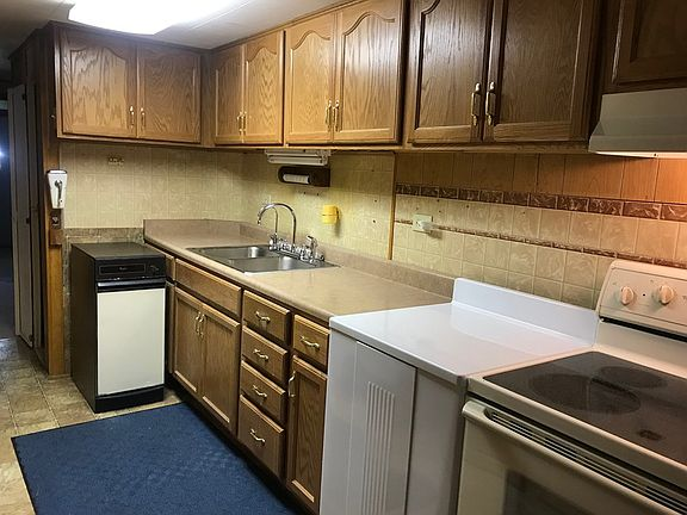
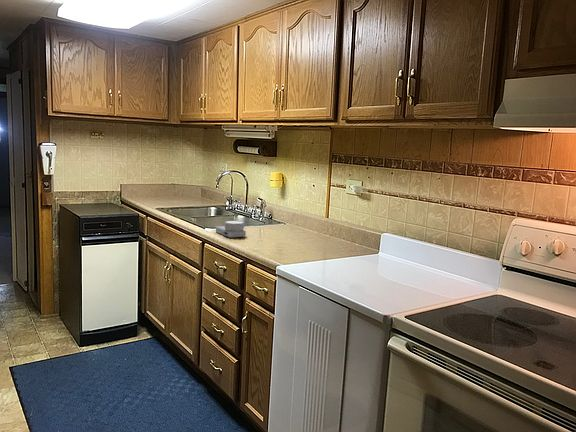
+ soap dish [215,220,247,239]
